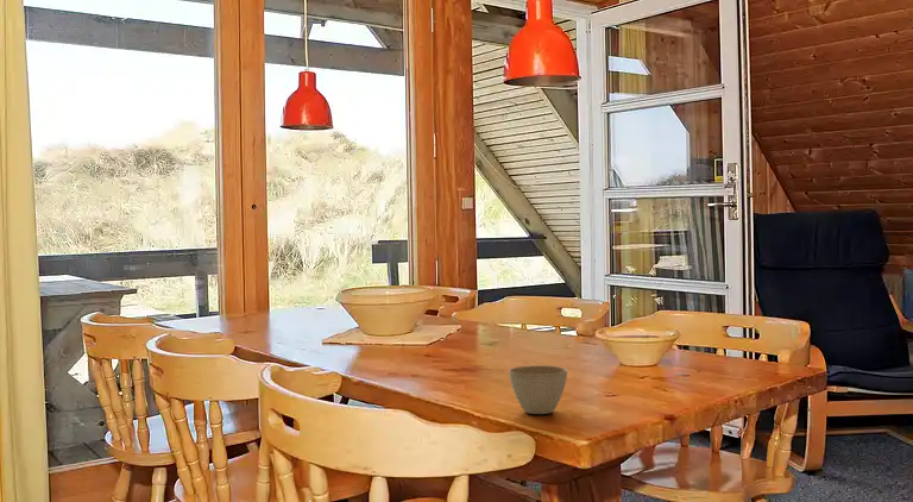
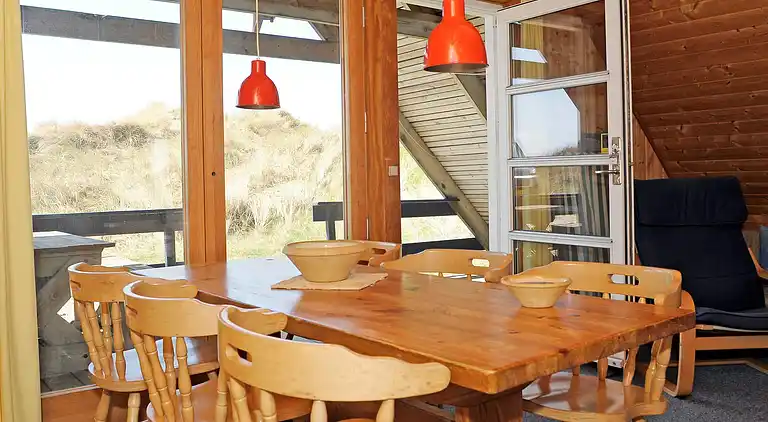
- flower pot [508,364,568,415]
